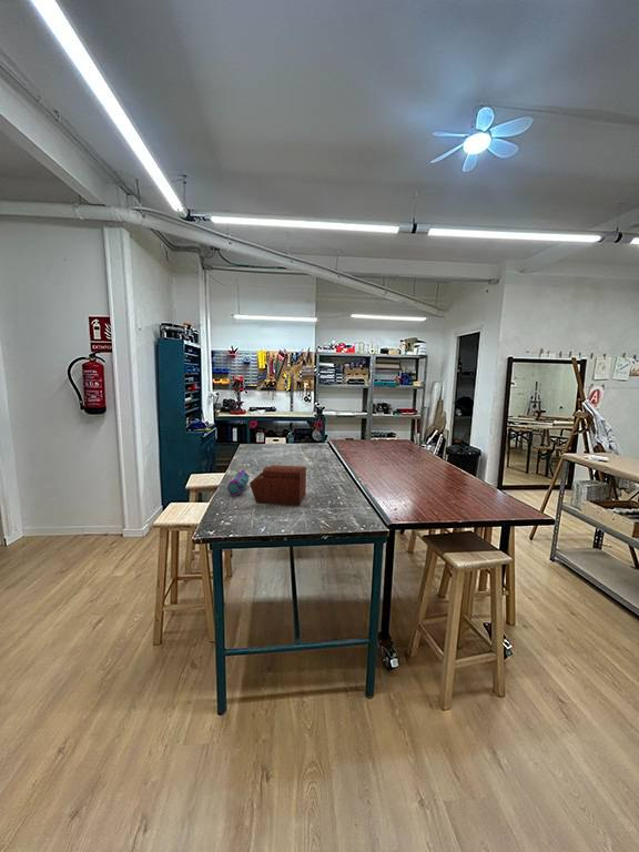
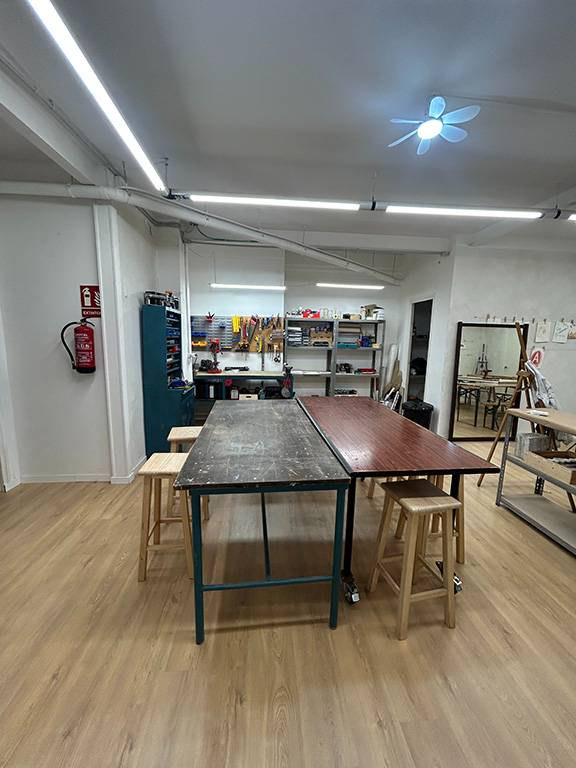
- pencil case [226,469,250,497]
- sewing box [248,464,307,507]
